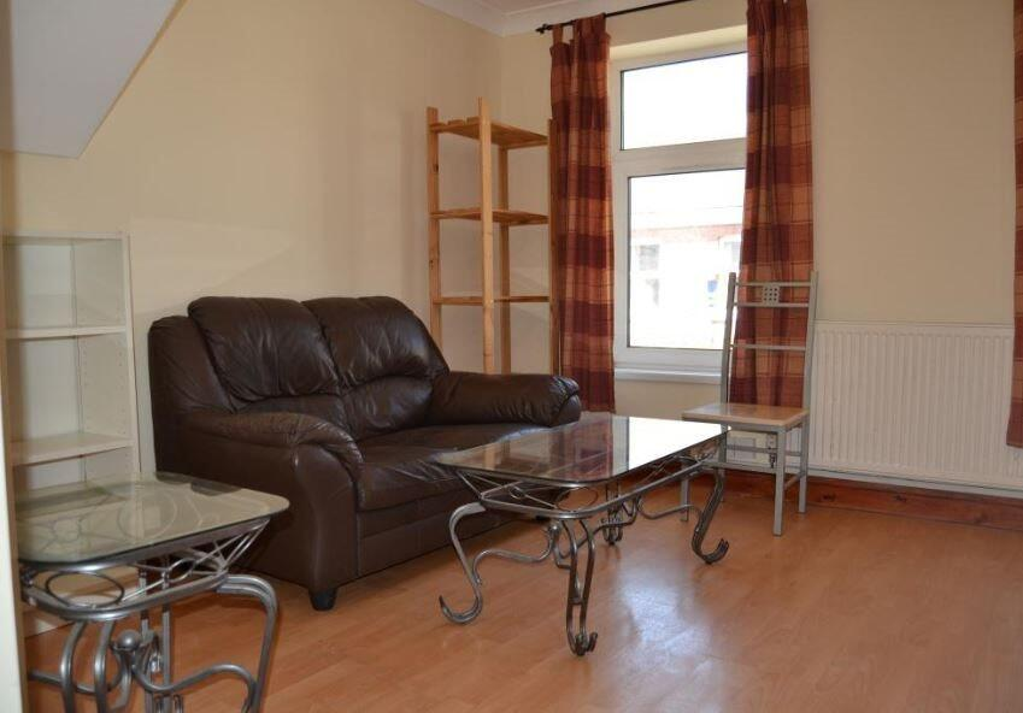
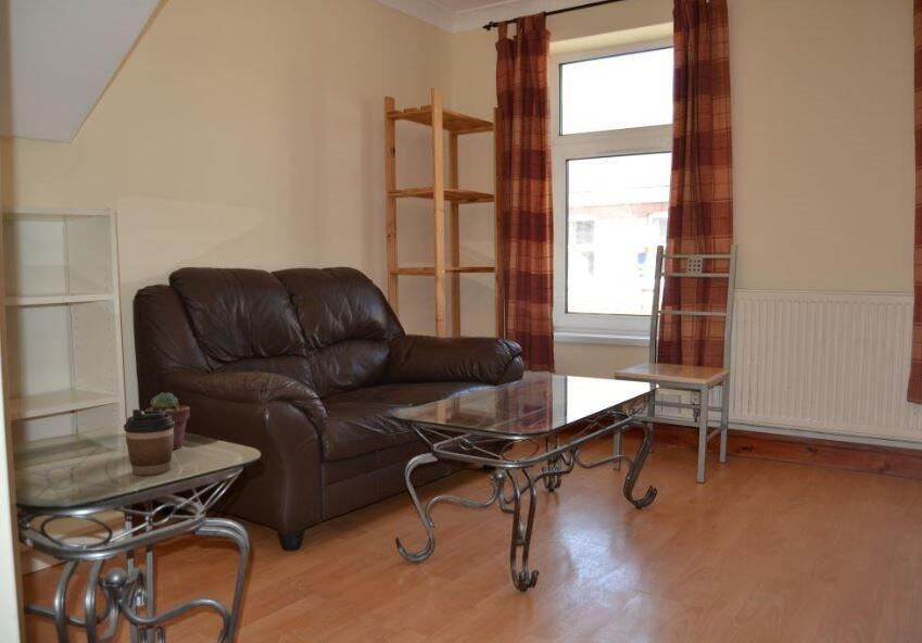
+ potted succulent [144,391,191,451]
+ coffee cup [123,408,175,476]
